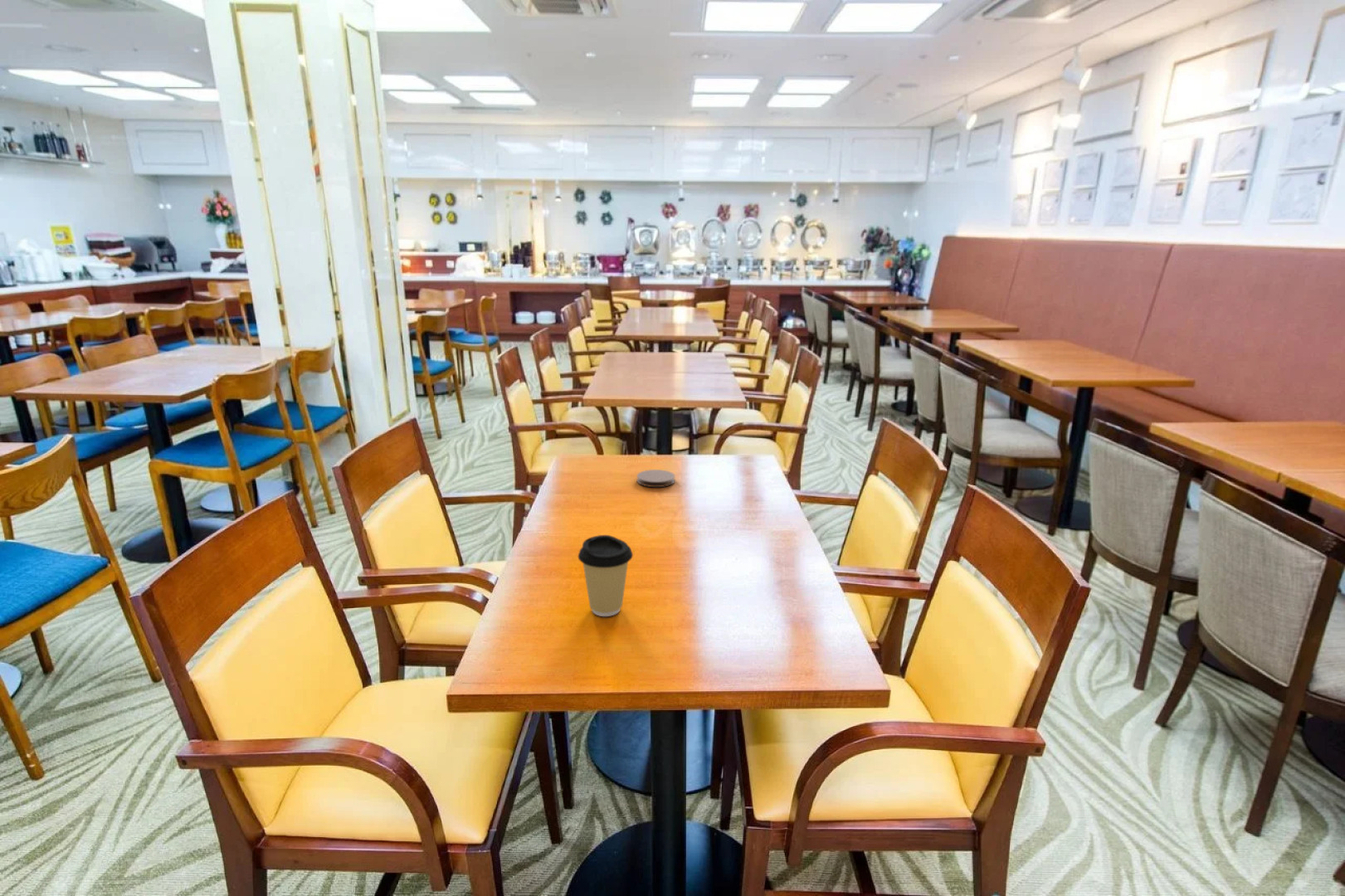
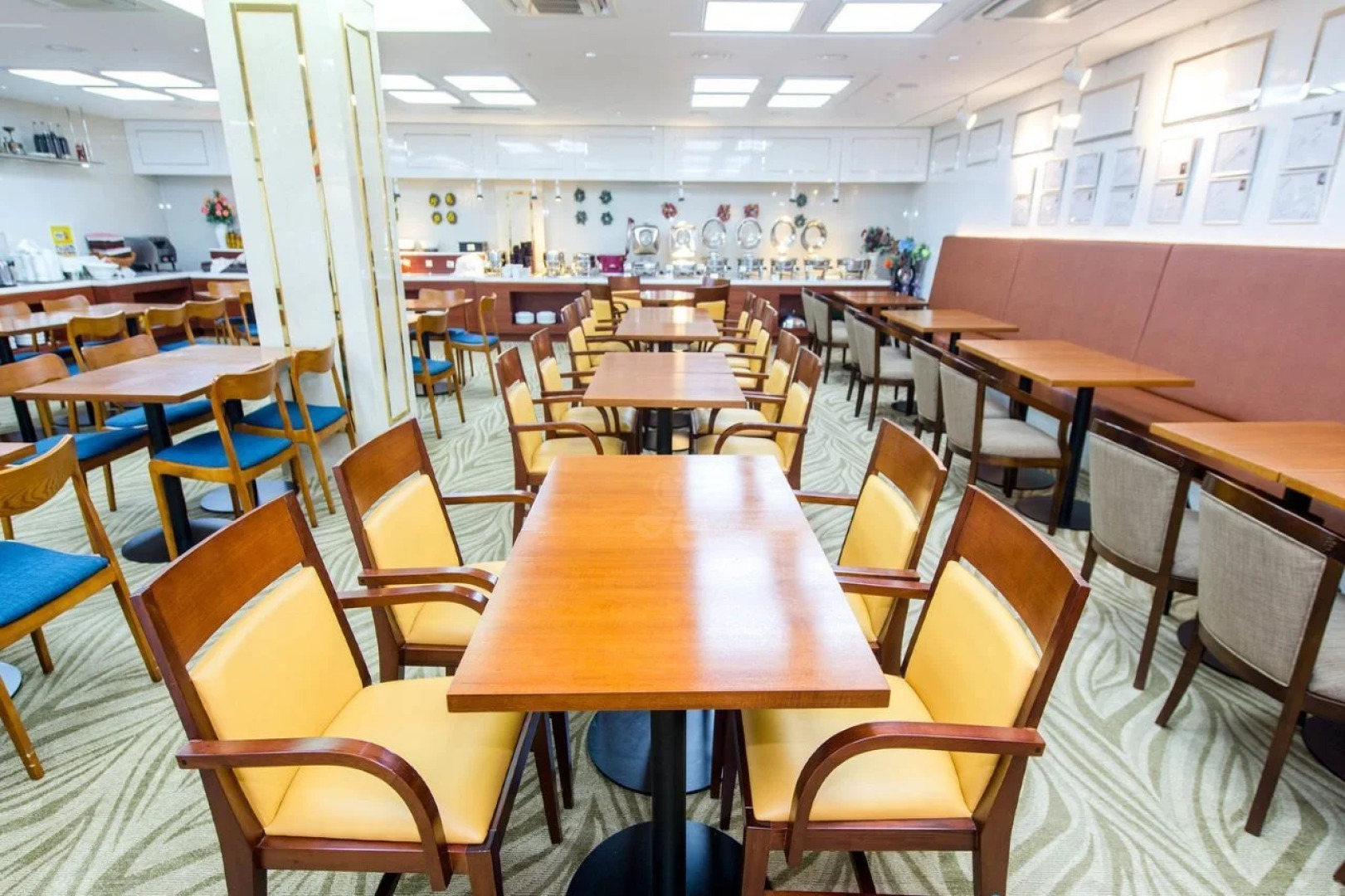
- coaster [636,469,676,488]
- coffee cup [577,534,634,617]
